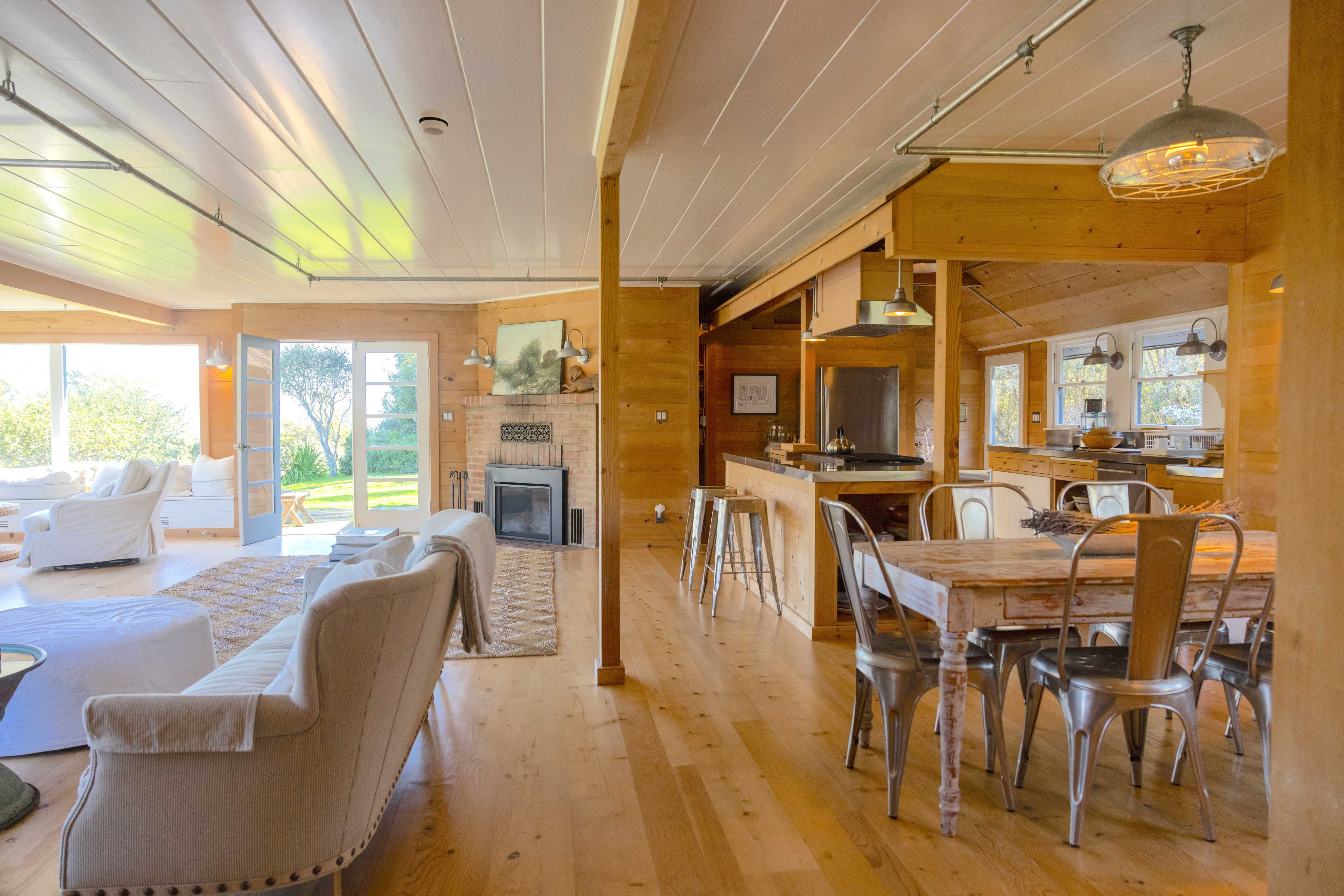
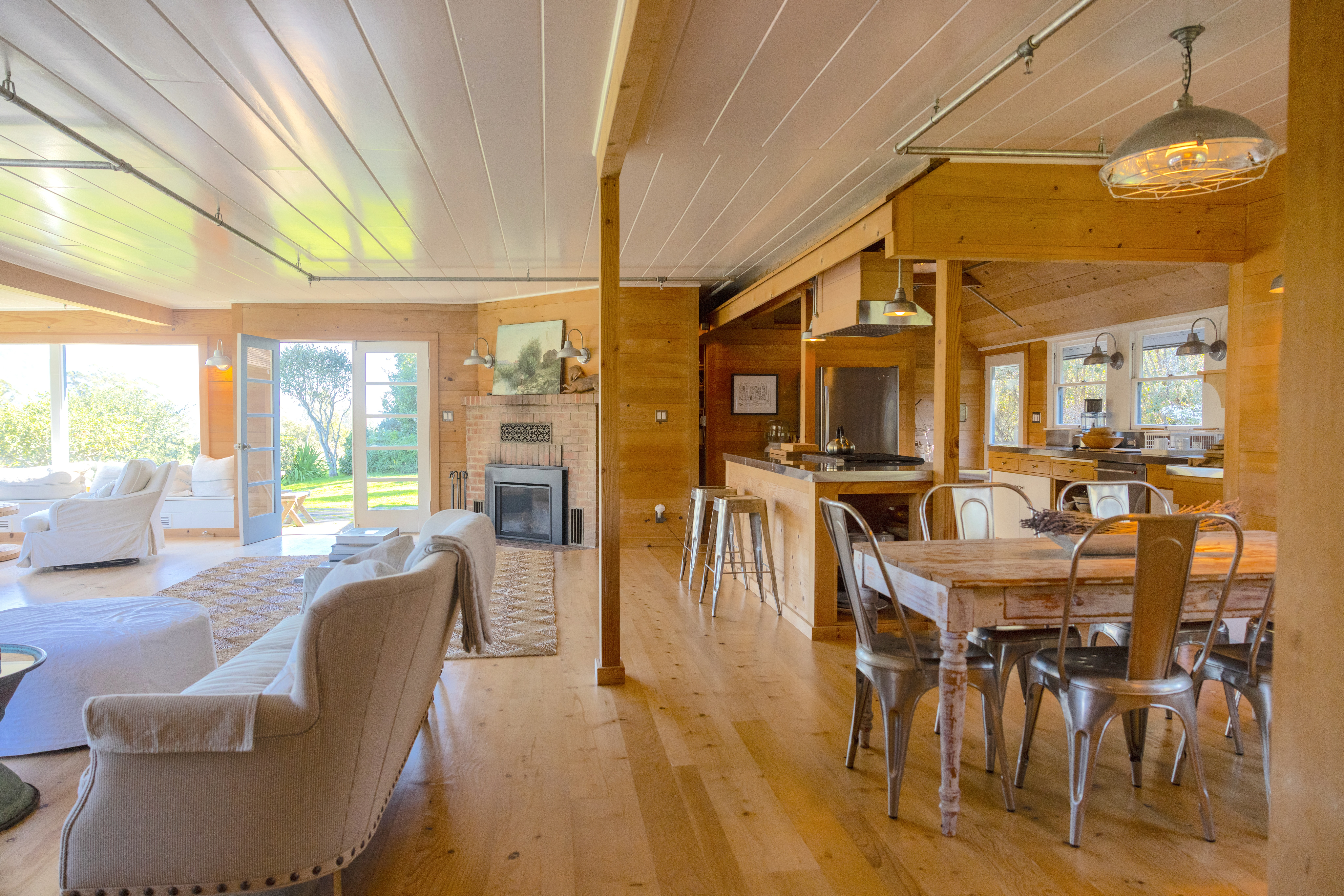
- smoke detector [418,109,449,136]
